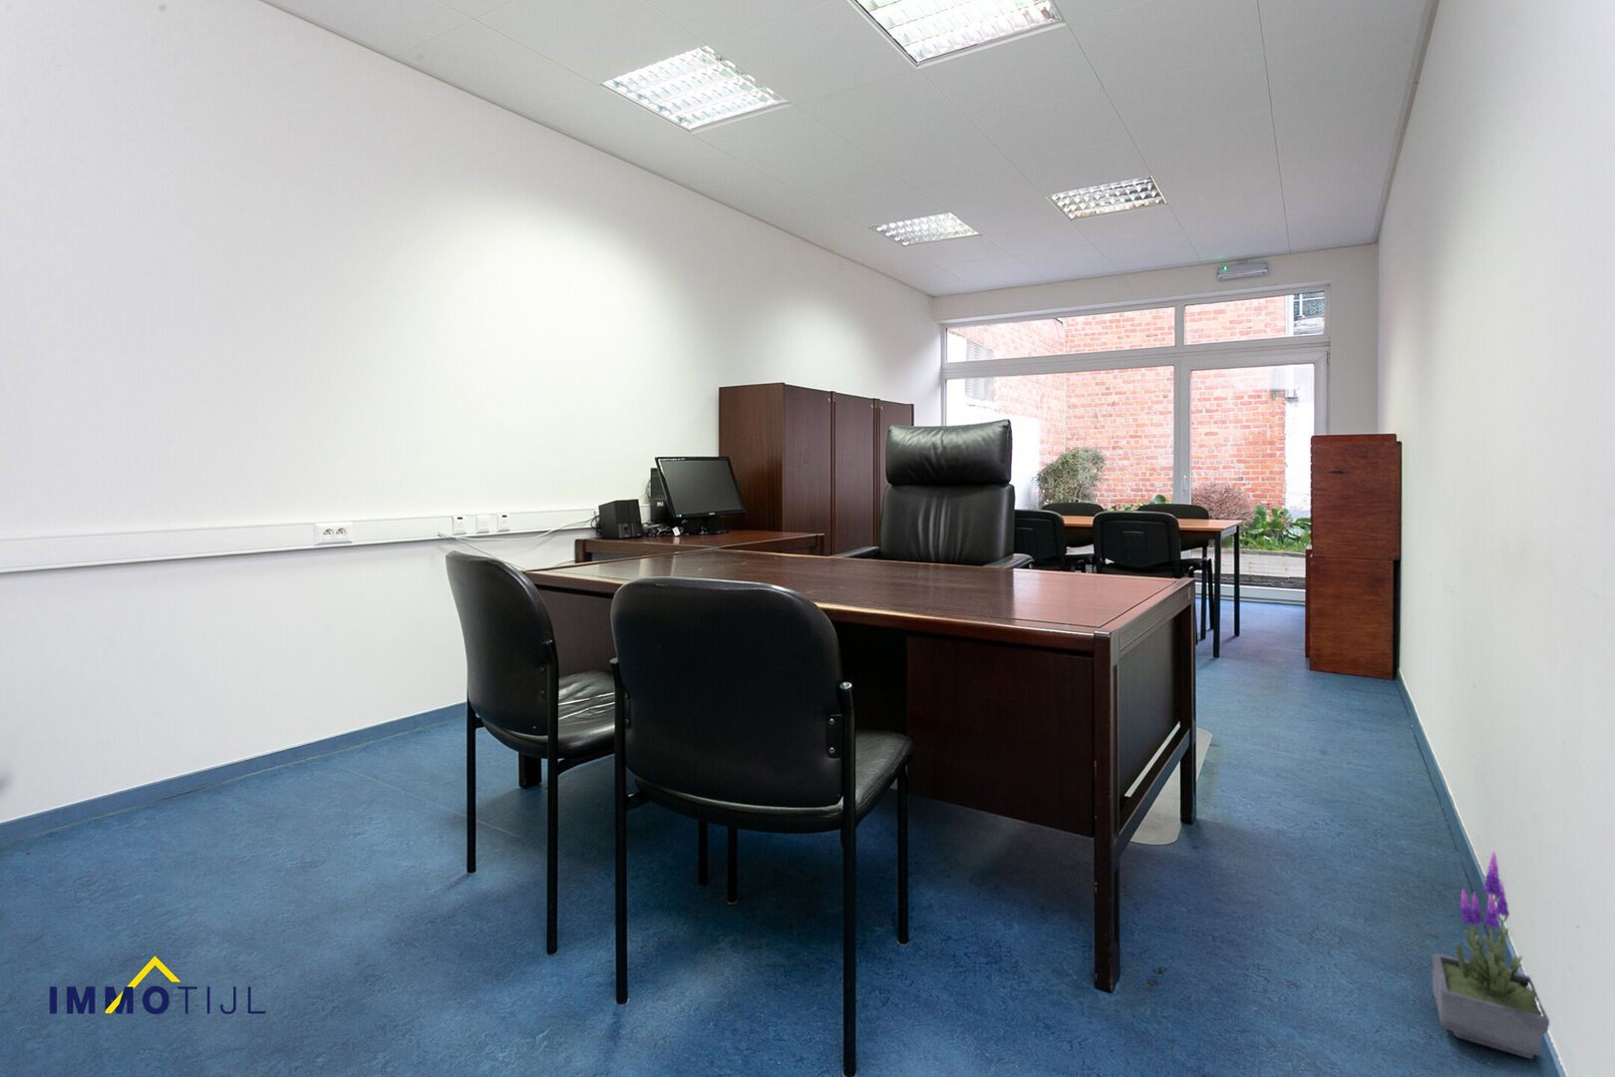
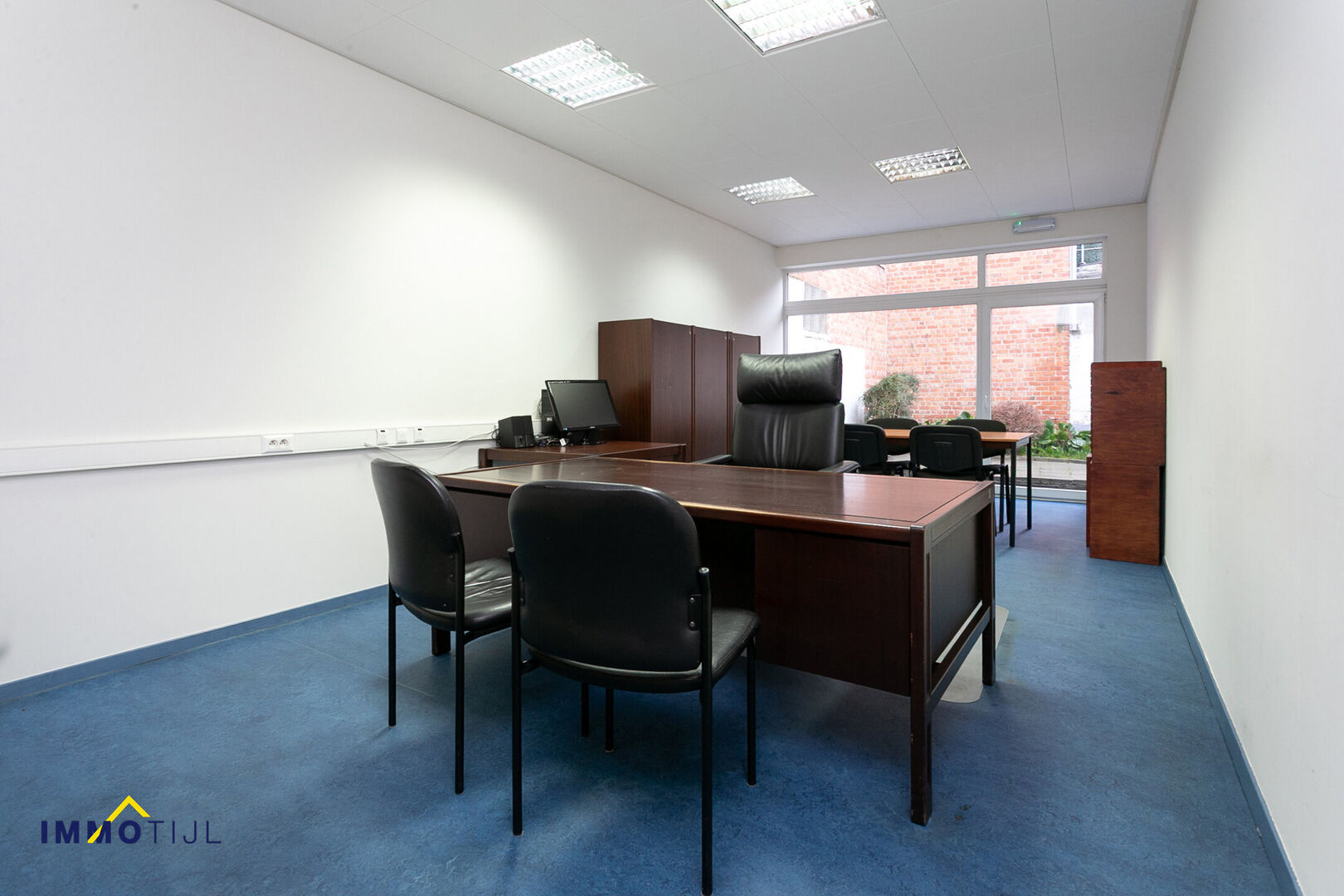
- potted plant [1431,851,1550,1059]
